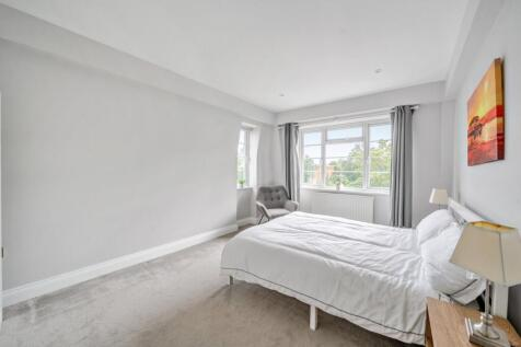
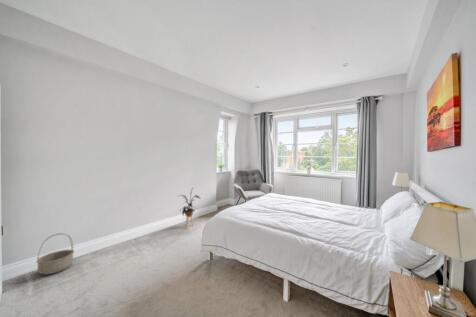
+ basket [36,232,75,276]
+ house plant [178,188,201,228]
